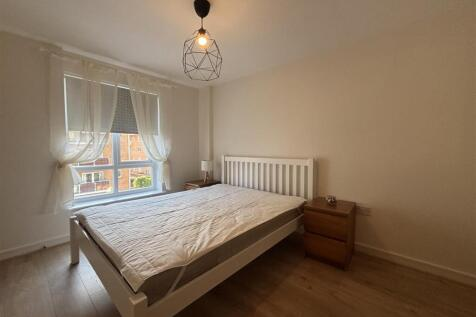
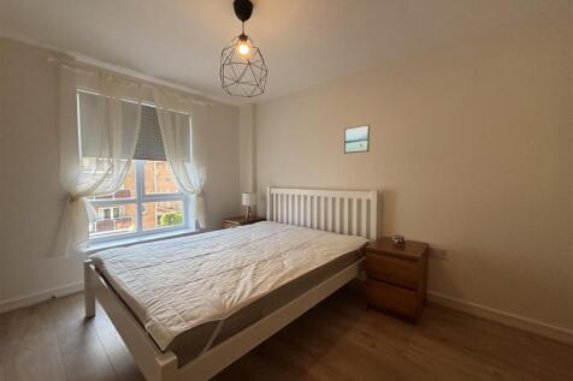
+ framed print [343,124,371,155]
